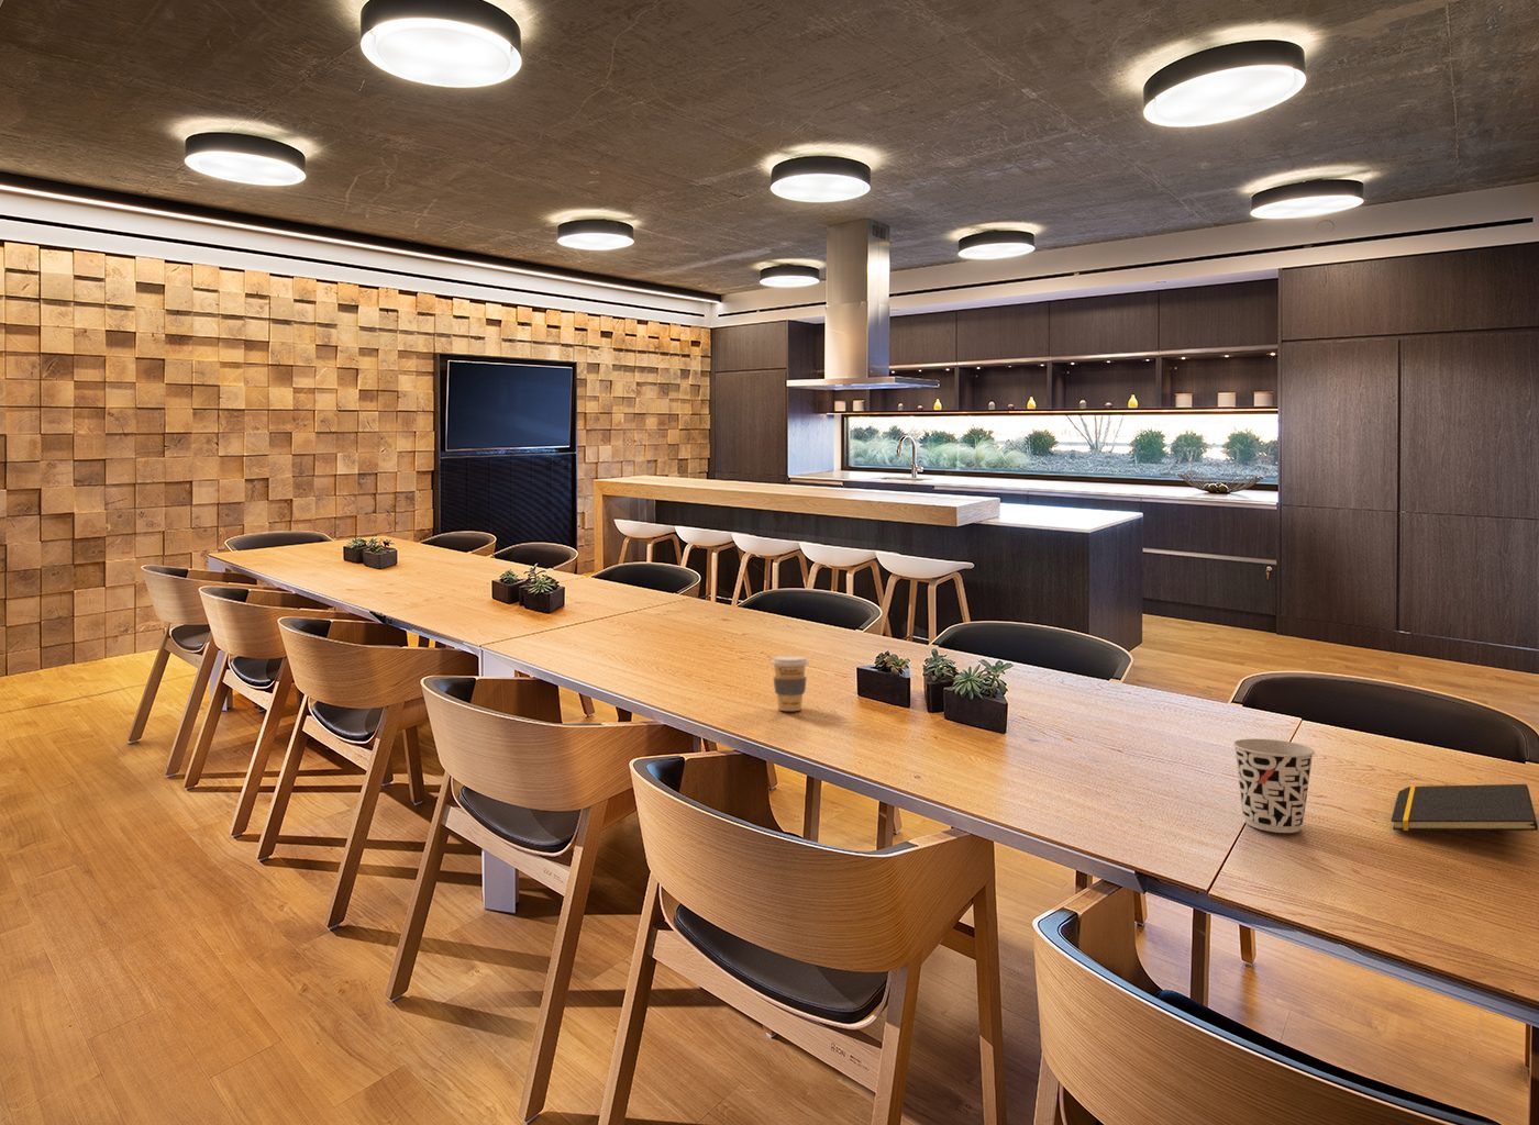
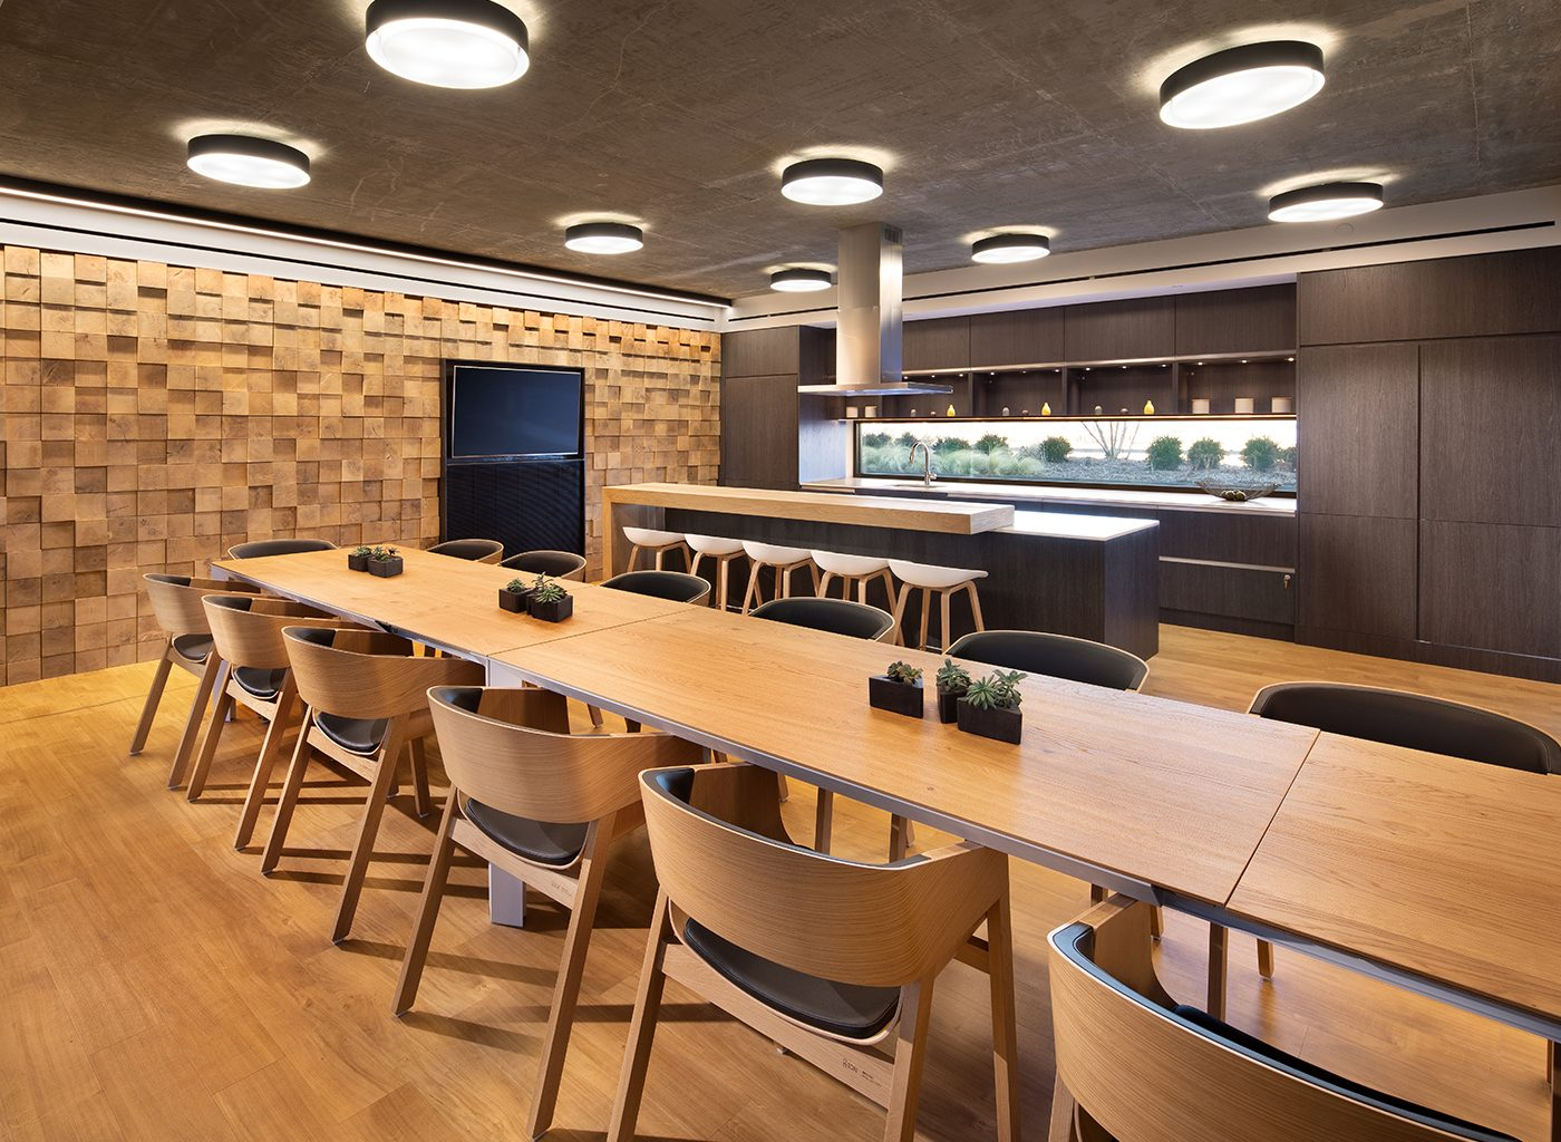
- notepad [1390,783,1539,831]
- coffee cup [770,654,810,712]
- cup [1232,738,1316,834]
